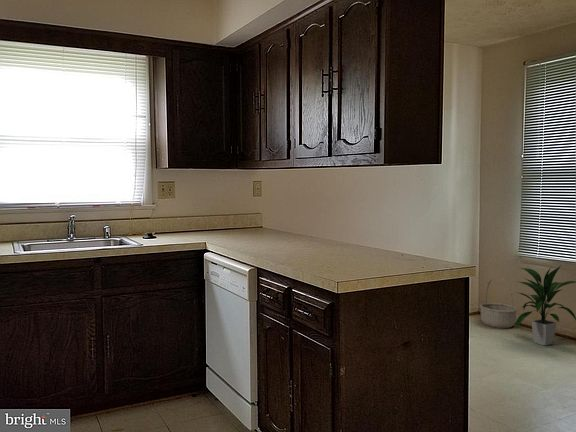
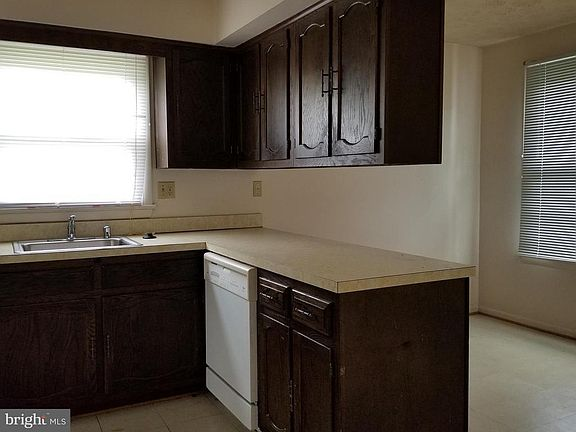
- indoor plant [514,265,576,347]
- basket [479,276,518,329]
